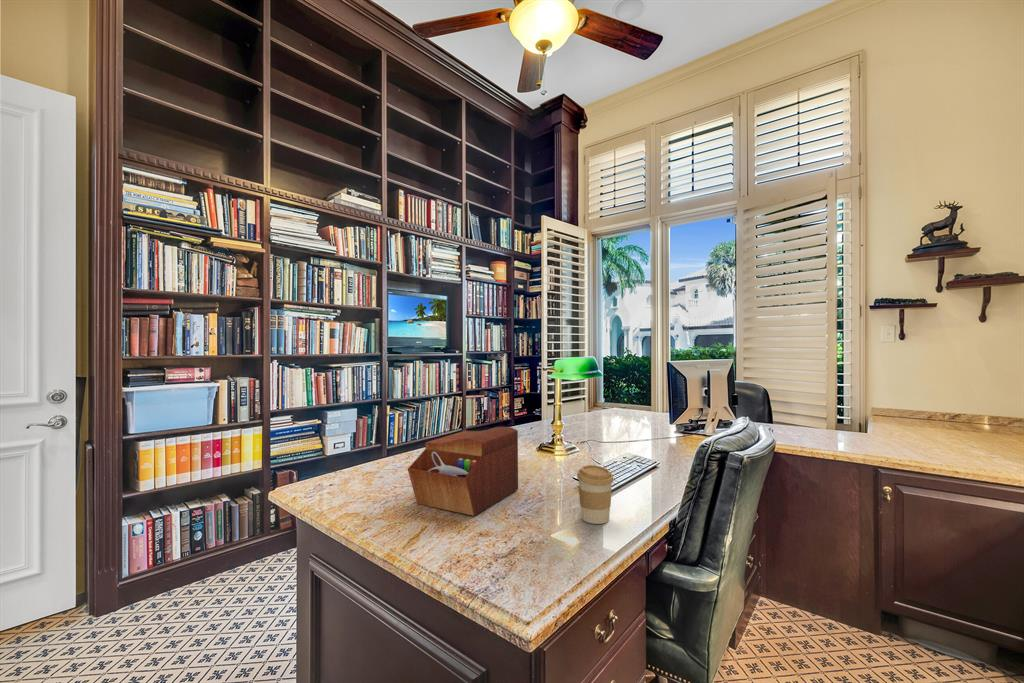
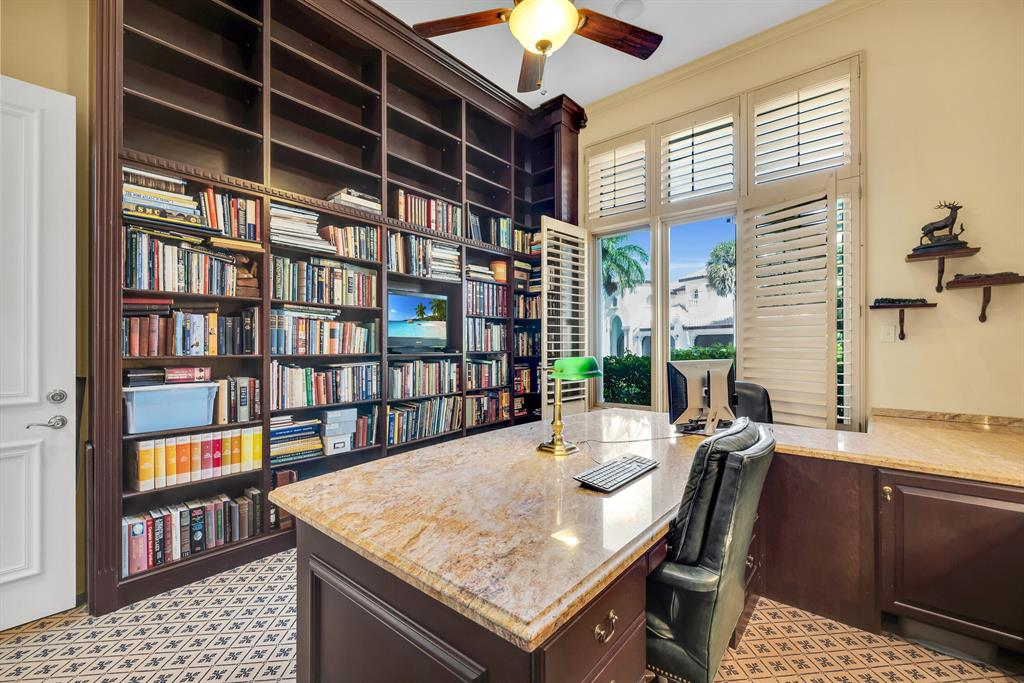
- sewing box [407,426,519,517]
- coffee cup [576,464,615,525]
